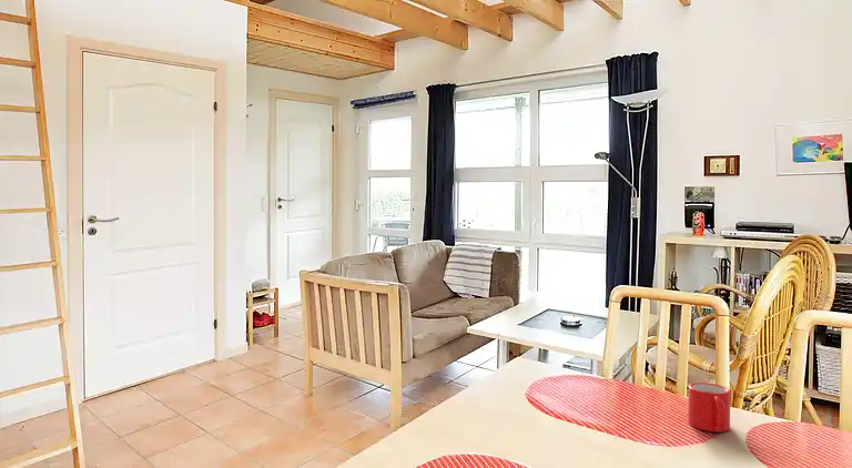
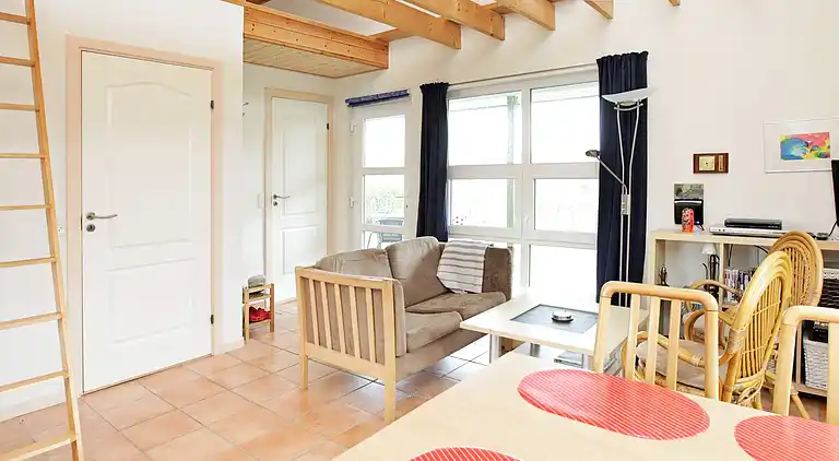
- mug [687,381,731,433]
